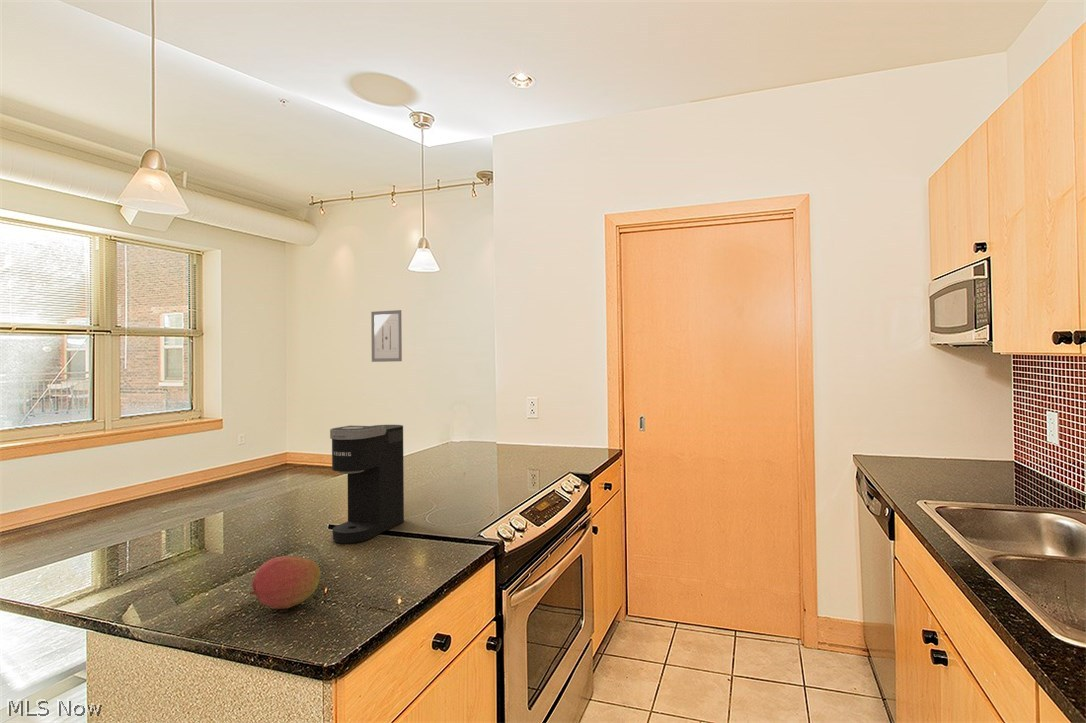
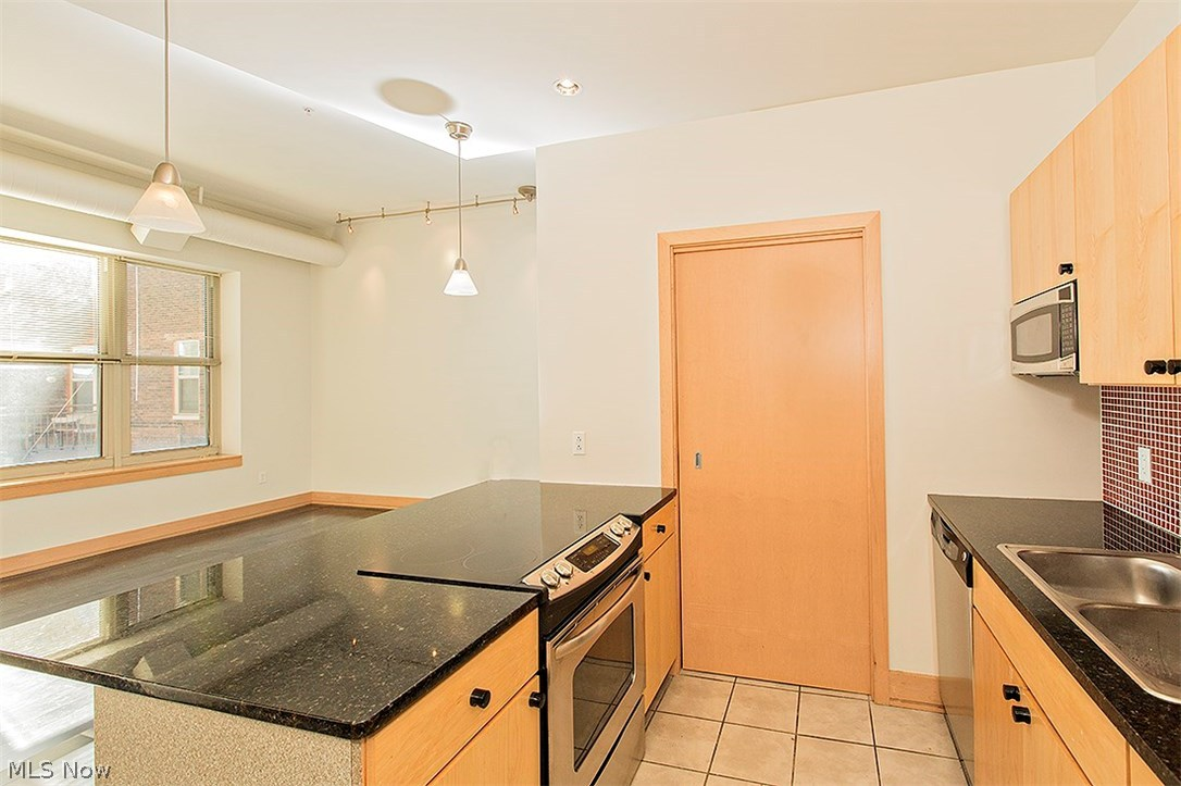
- coffee maker [329,424,405,544]
- wall art [370,309,403,363]
- fruit [249,555,322,610]
